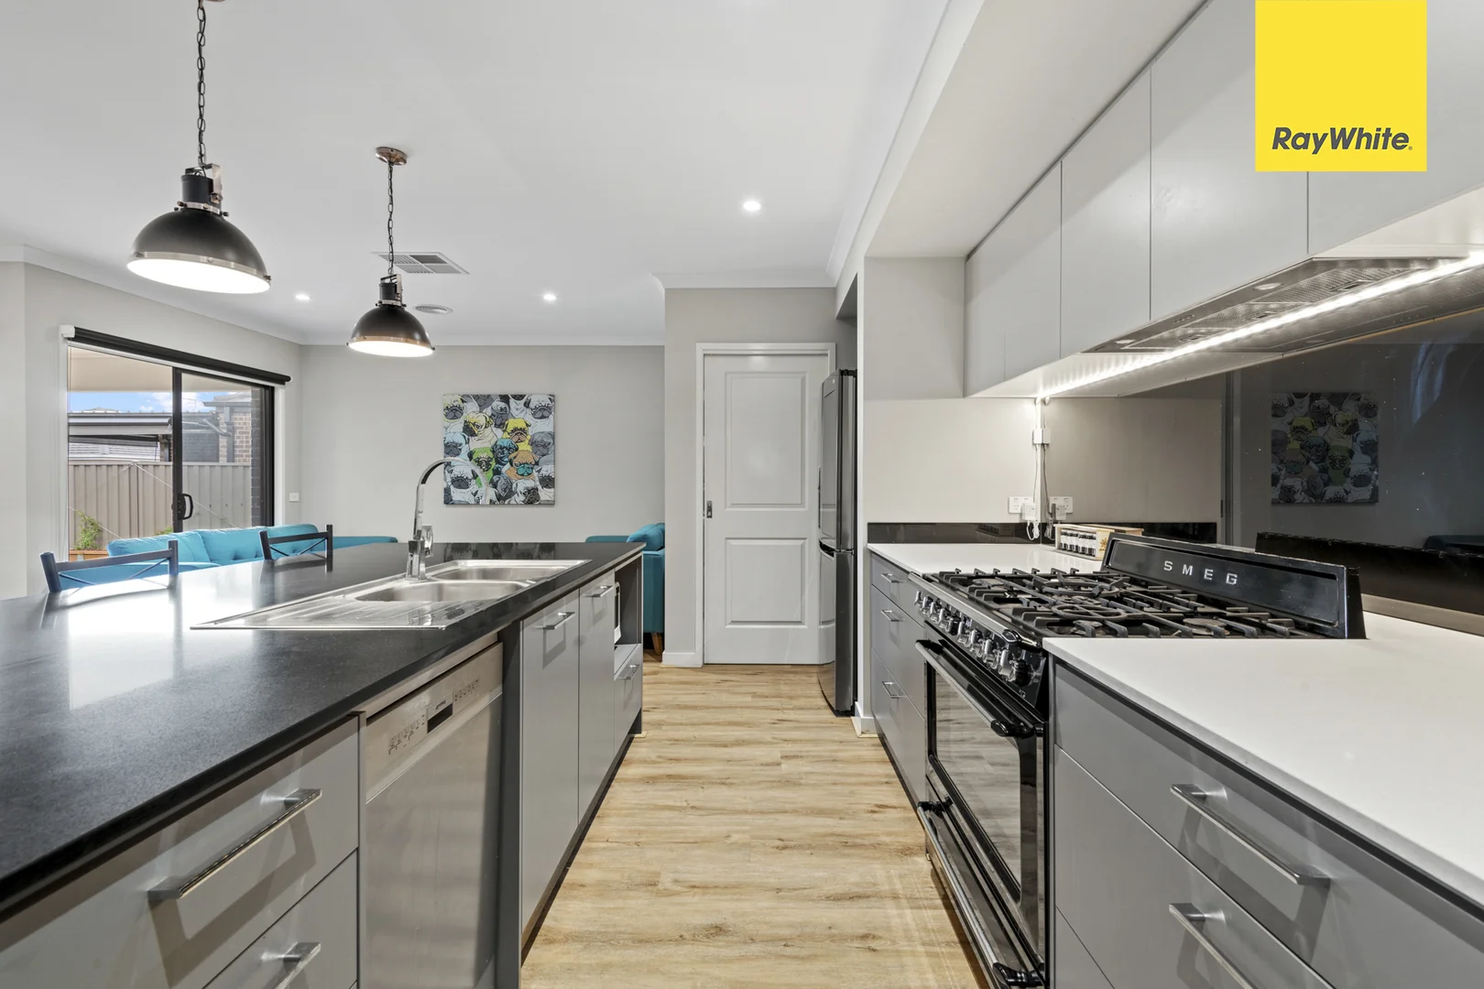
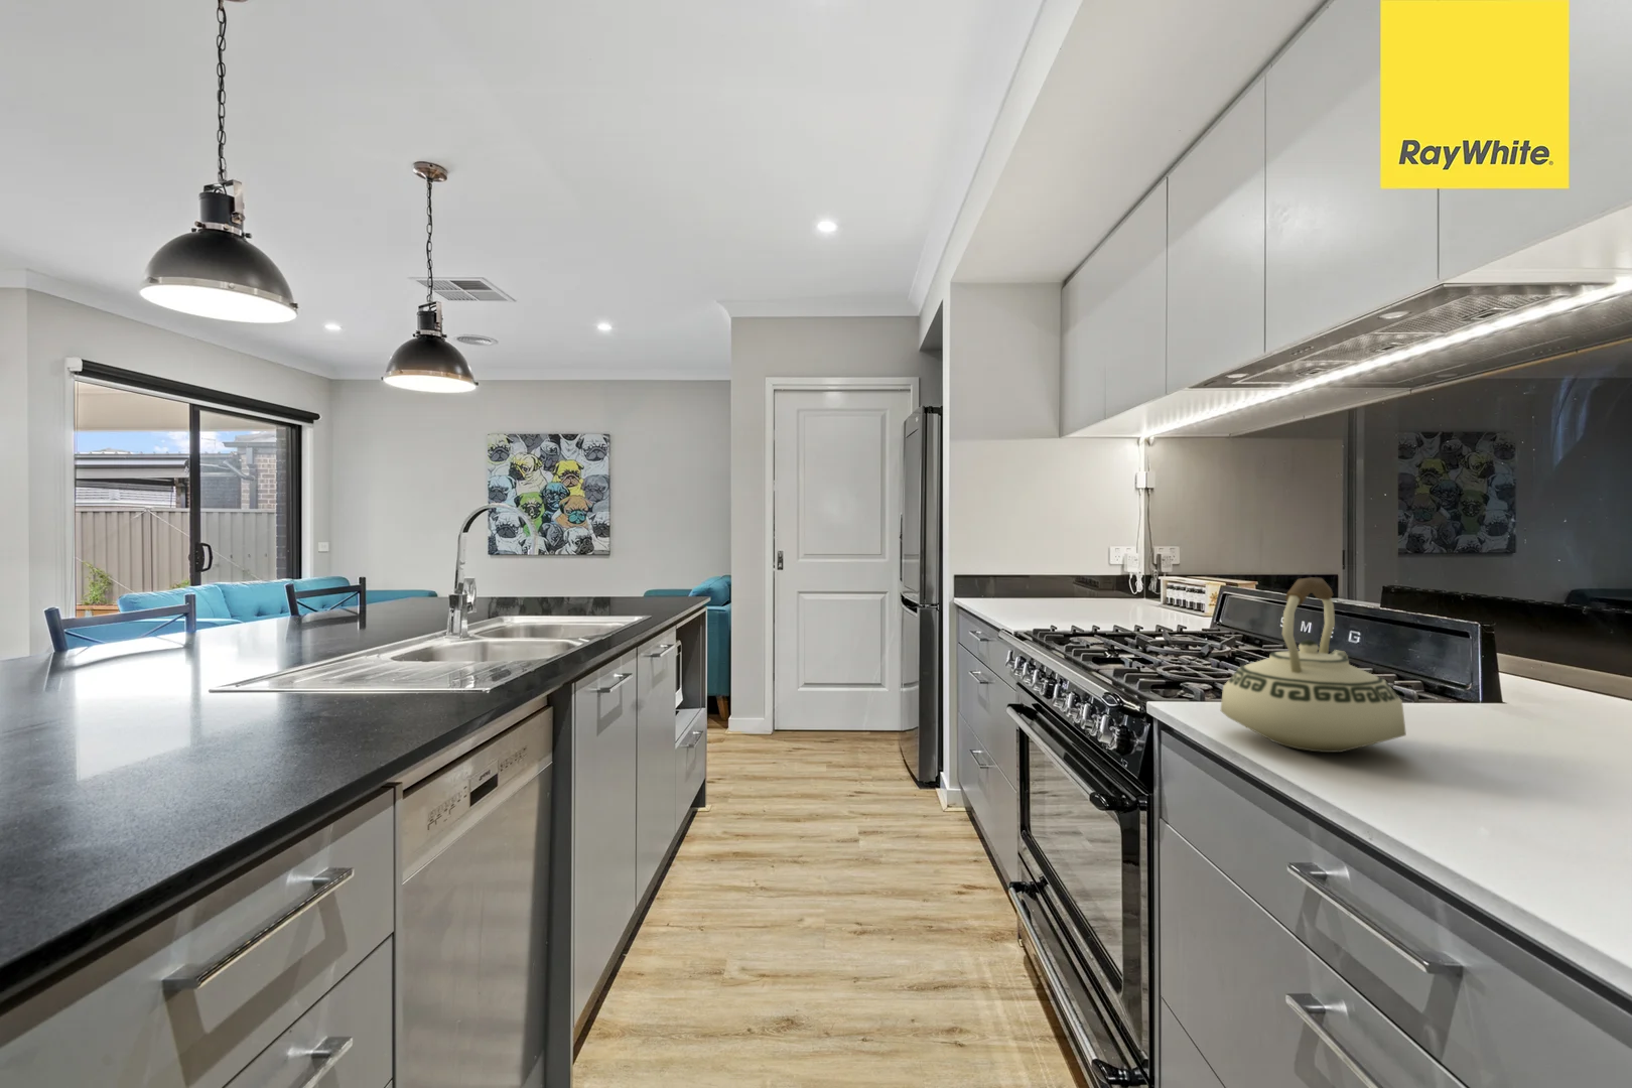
+ teakettle [1220,577,1407,754]
